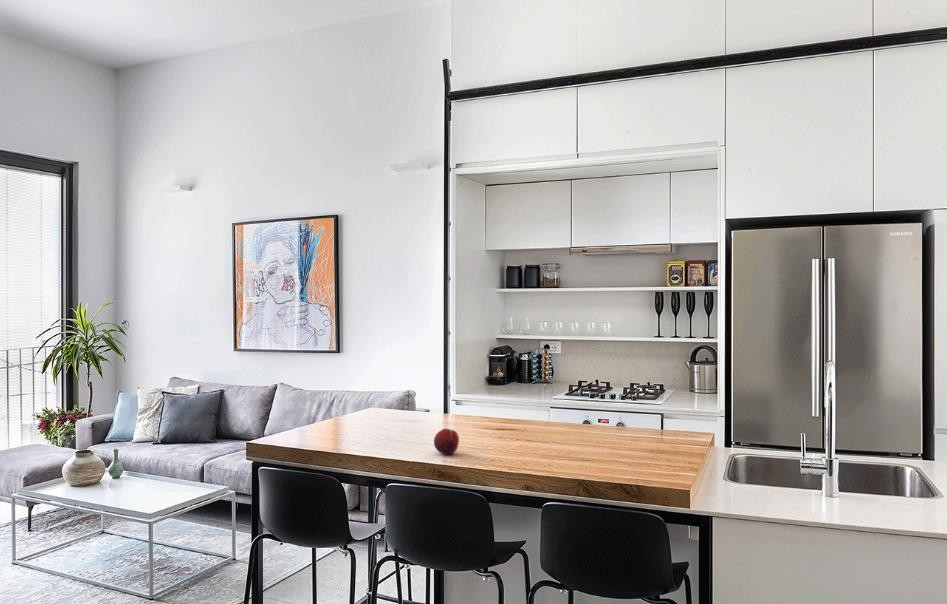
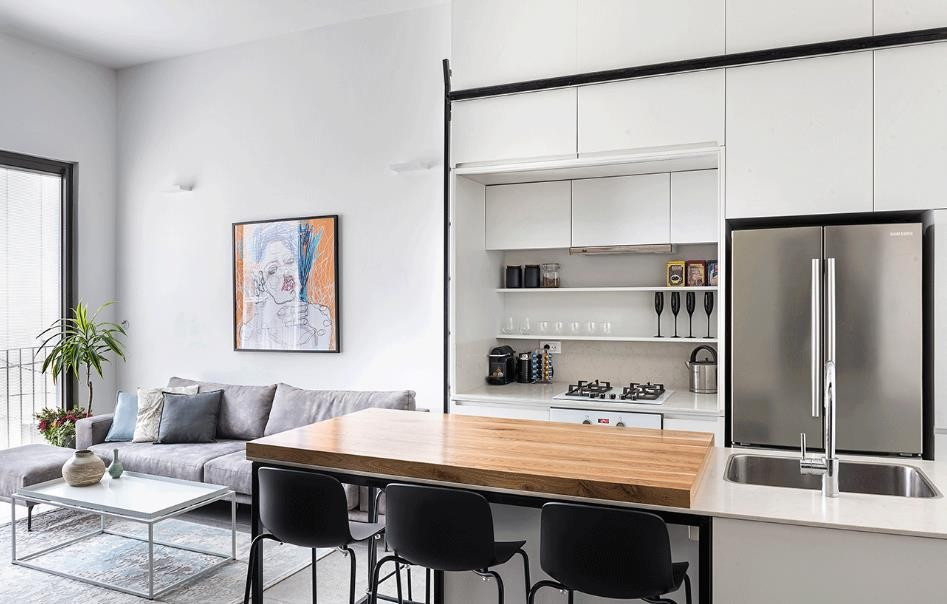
- fruit [433,428,460,455]
